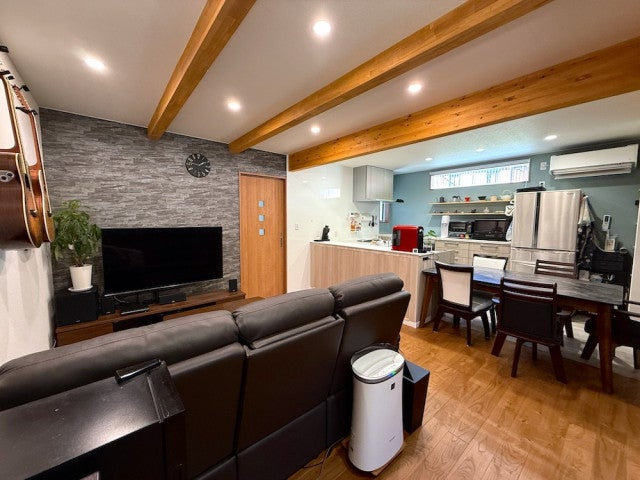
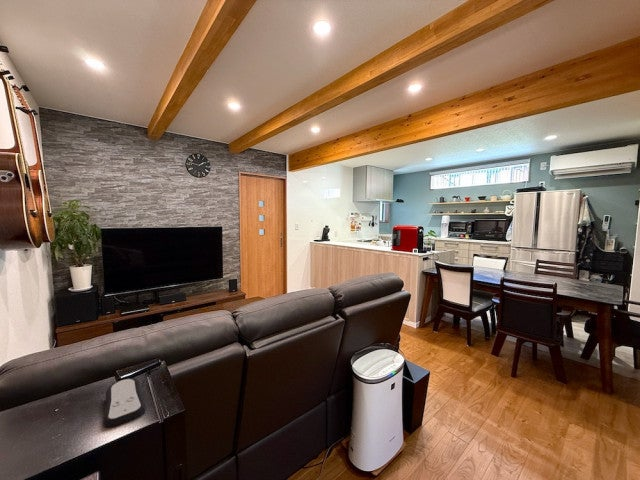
+ remote control [102,377,147,429]
